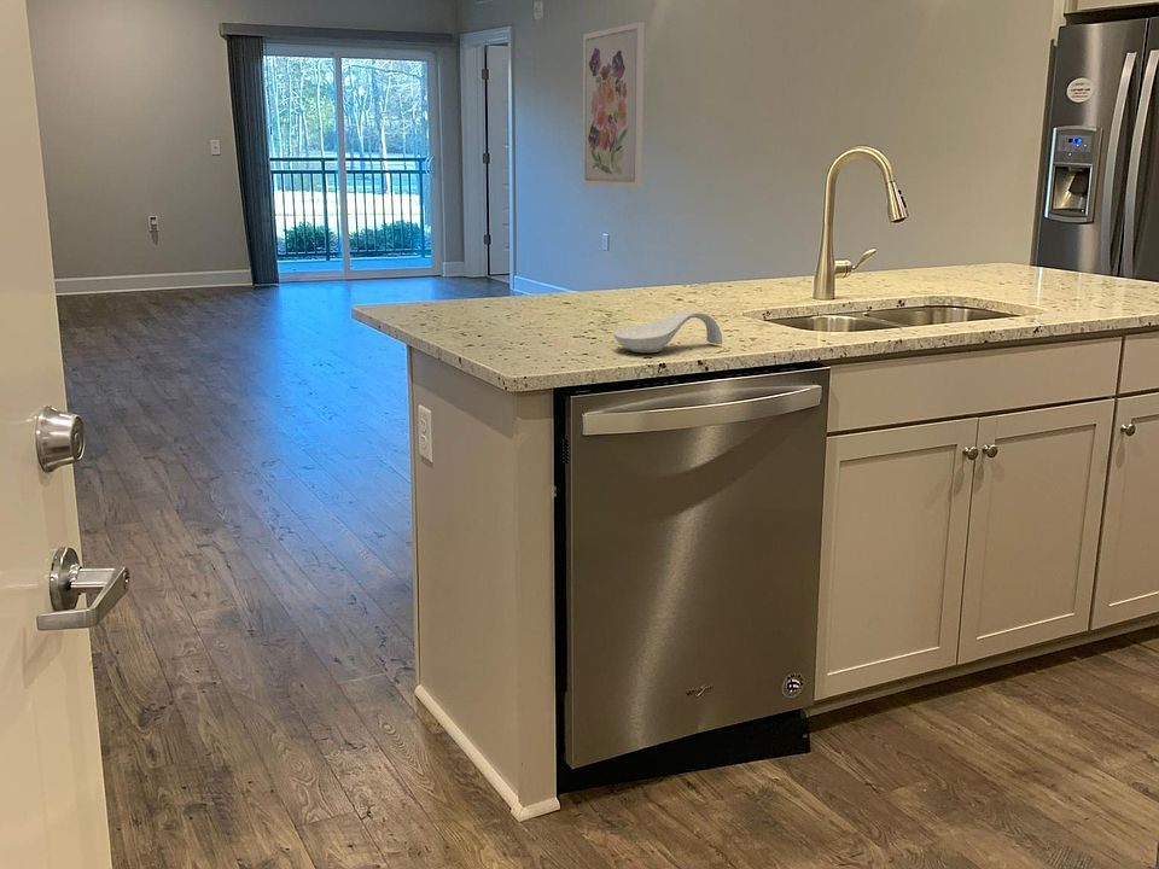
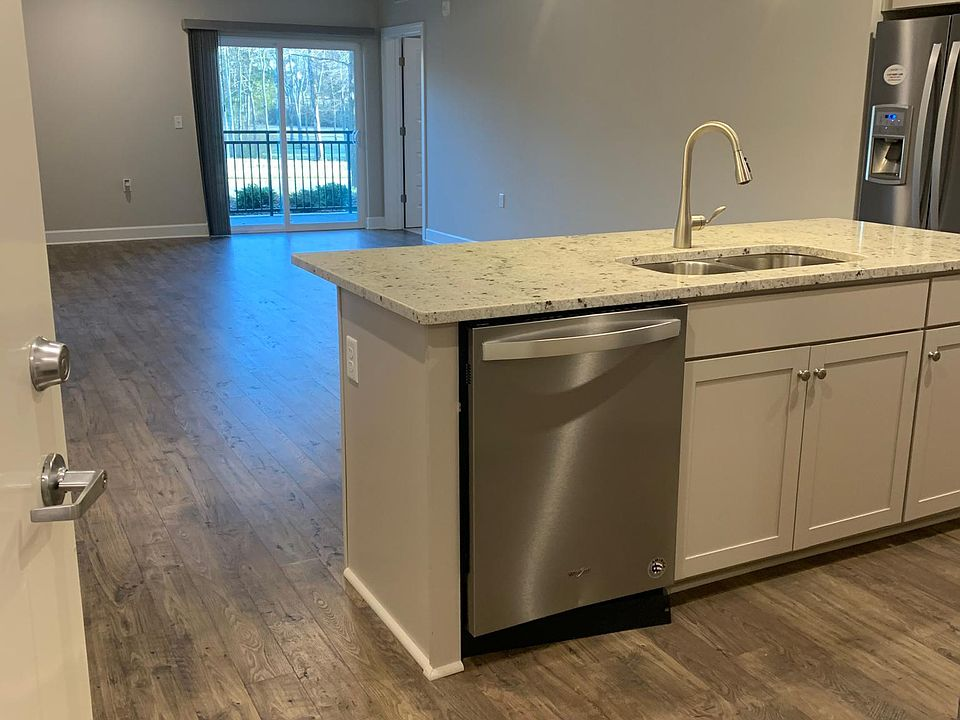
- spoon rest [613,309,723,354]
- wall art [582,21,646,188]
